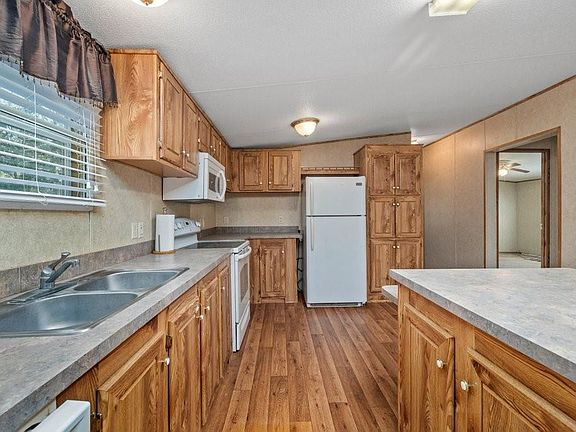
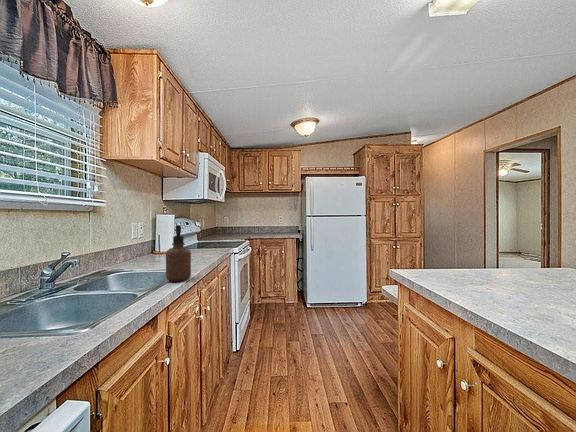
+ soap dispenser [165,224,192,282]
